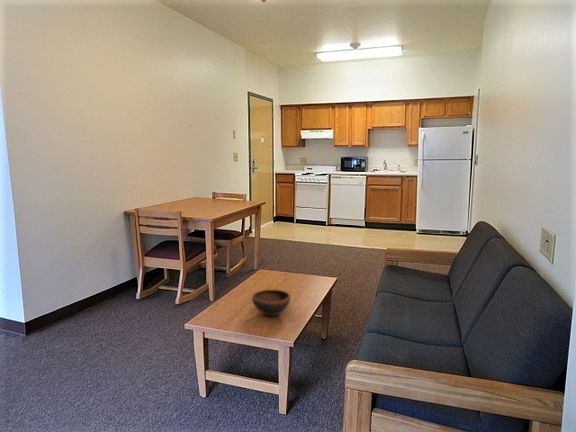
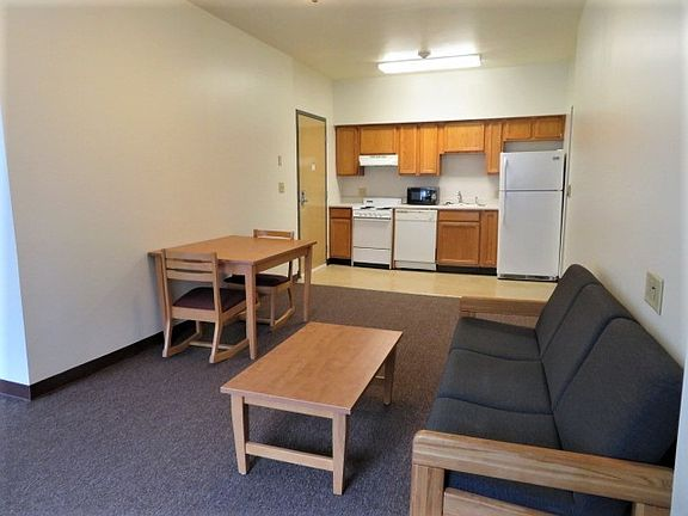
- bowl [251,289,292,317]
